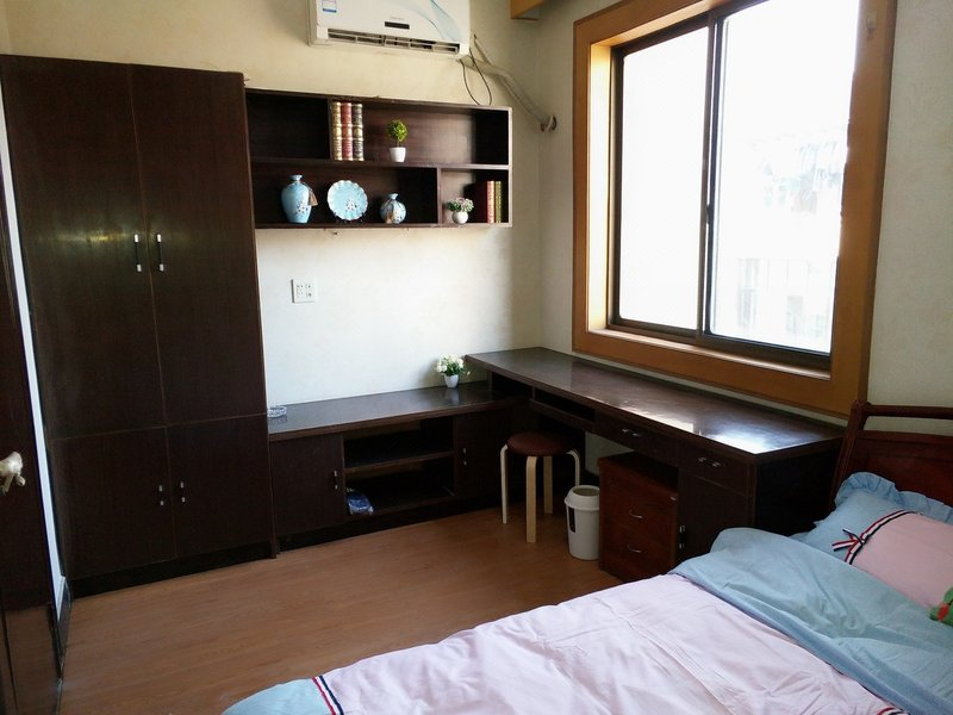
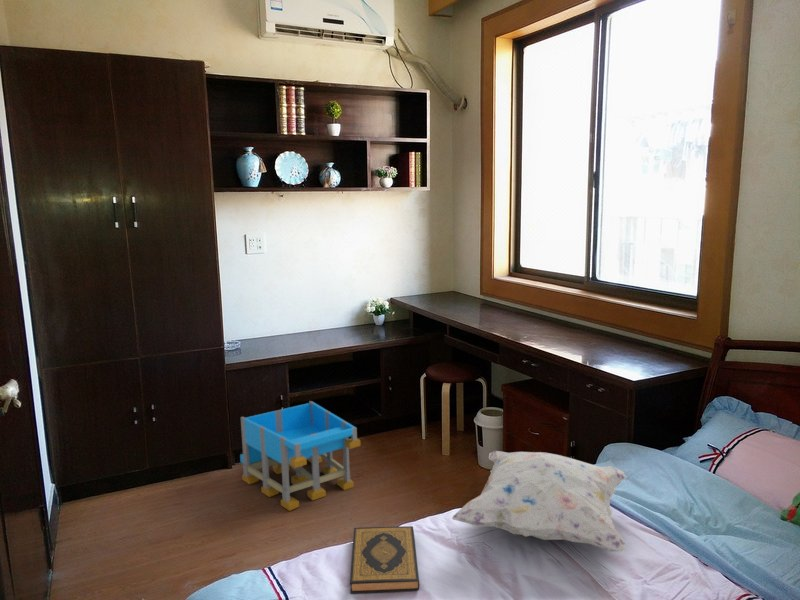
+ hardback book [349,525,420,595]
+ storage bin [239,400,361,512]
+ decorative pillow [451,450,627,552]
